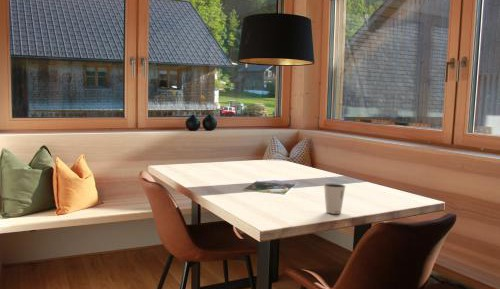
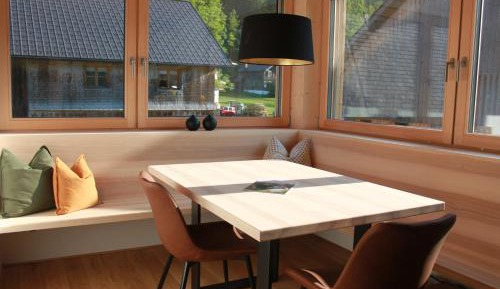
- dixie cup [323,182,347,215]
